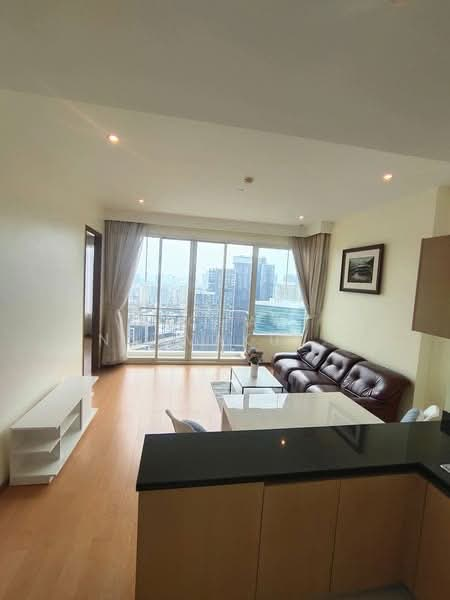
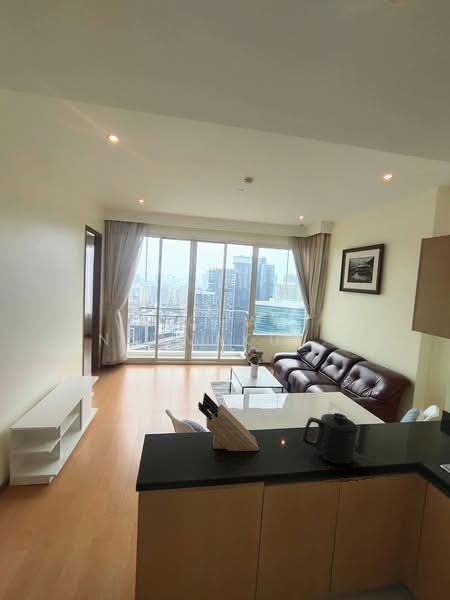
+ knife block [197,392,260,452]
+ mug [302,412,359,465]
